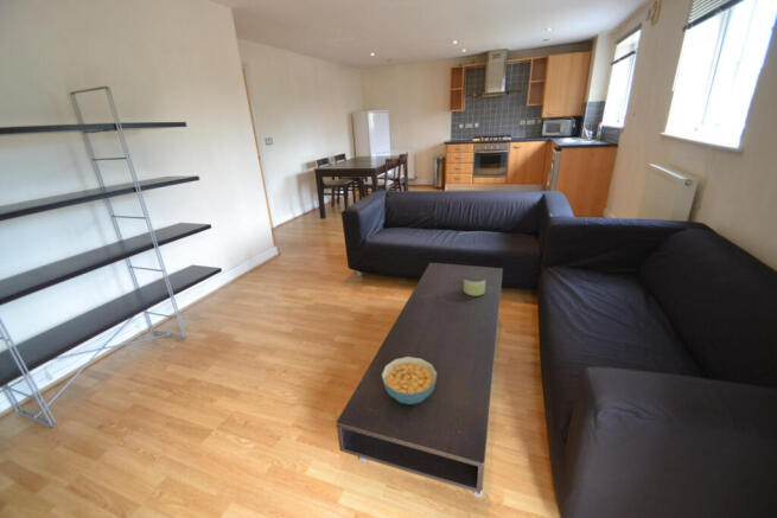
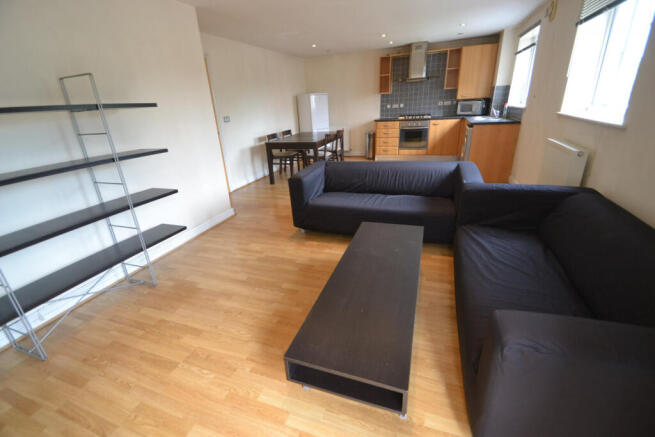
- cereal bowl [381,356,438,405]
- candle [461,269,488,298]
